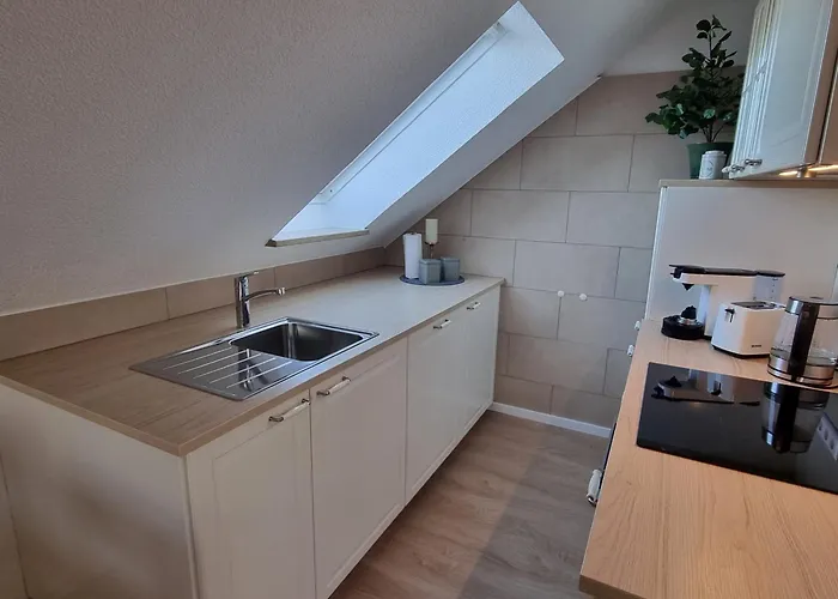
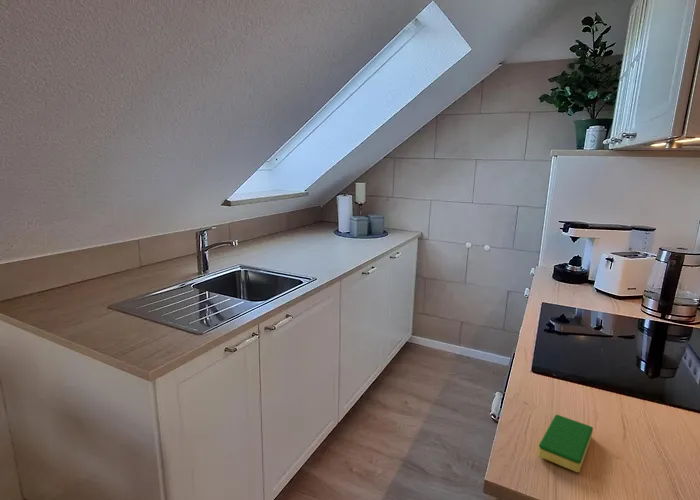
+ dish sponge [537,414,594,473]
